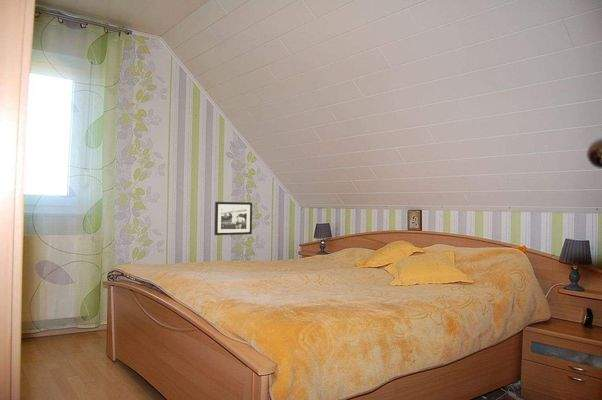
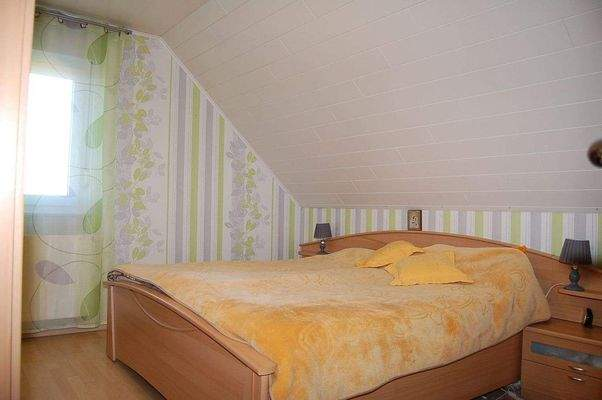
- picture frame [214,201,253,236]
